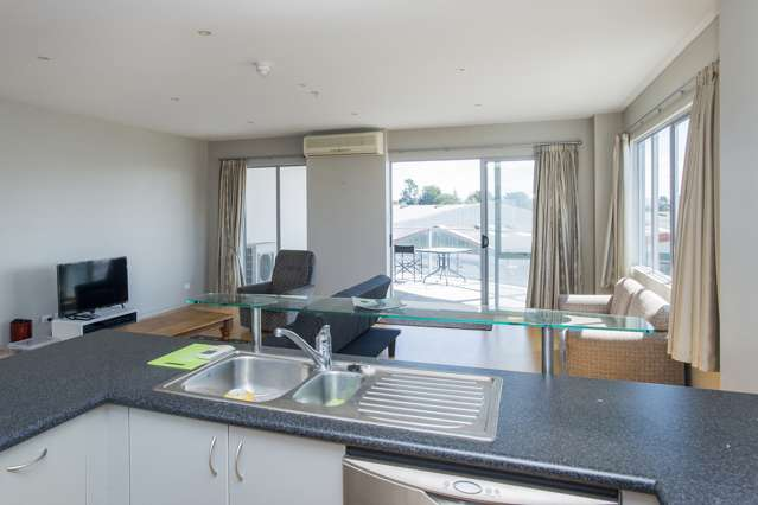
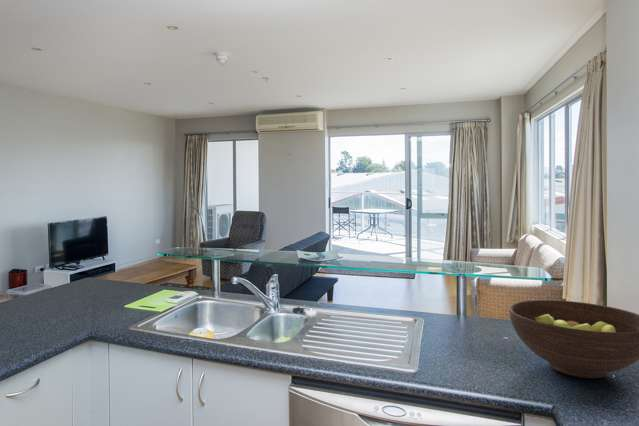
+ fruit bowl [508,299,639,379]
